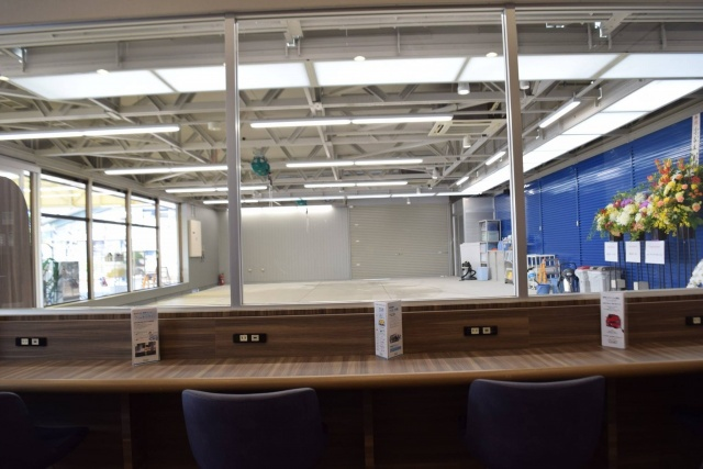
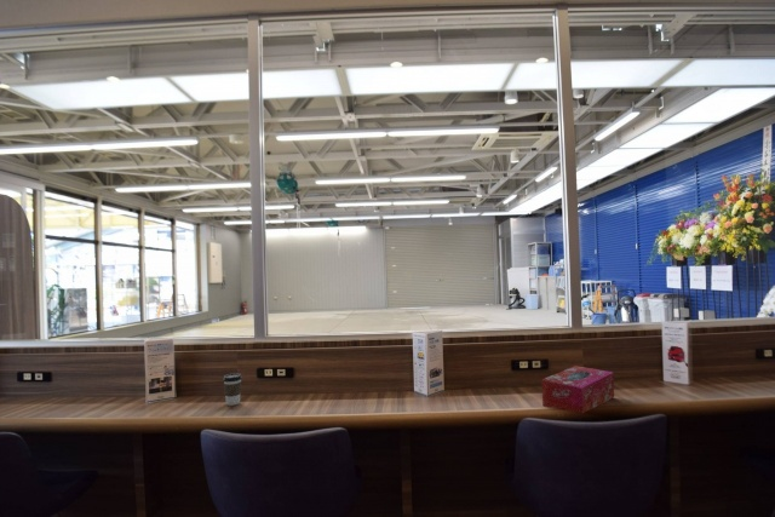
+ tissue box [540,364,615,414]
+ coffee cup [222,372,243,407]
